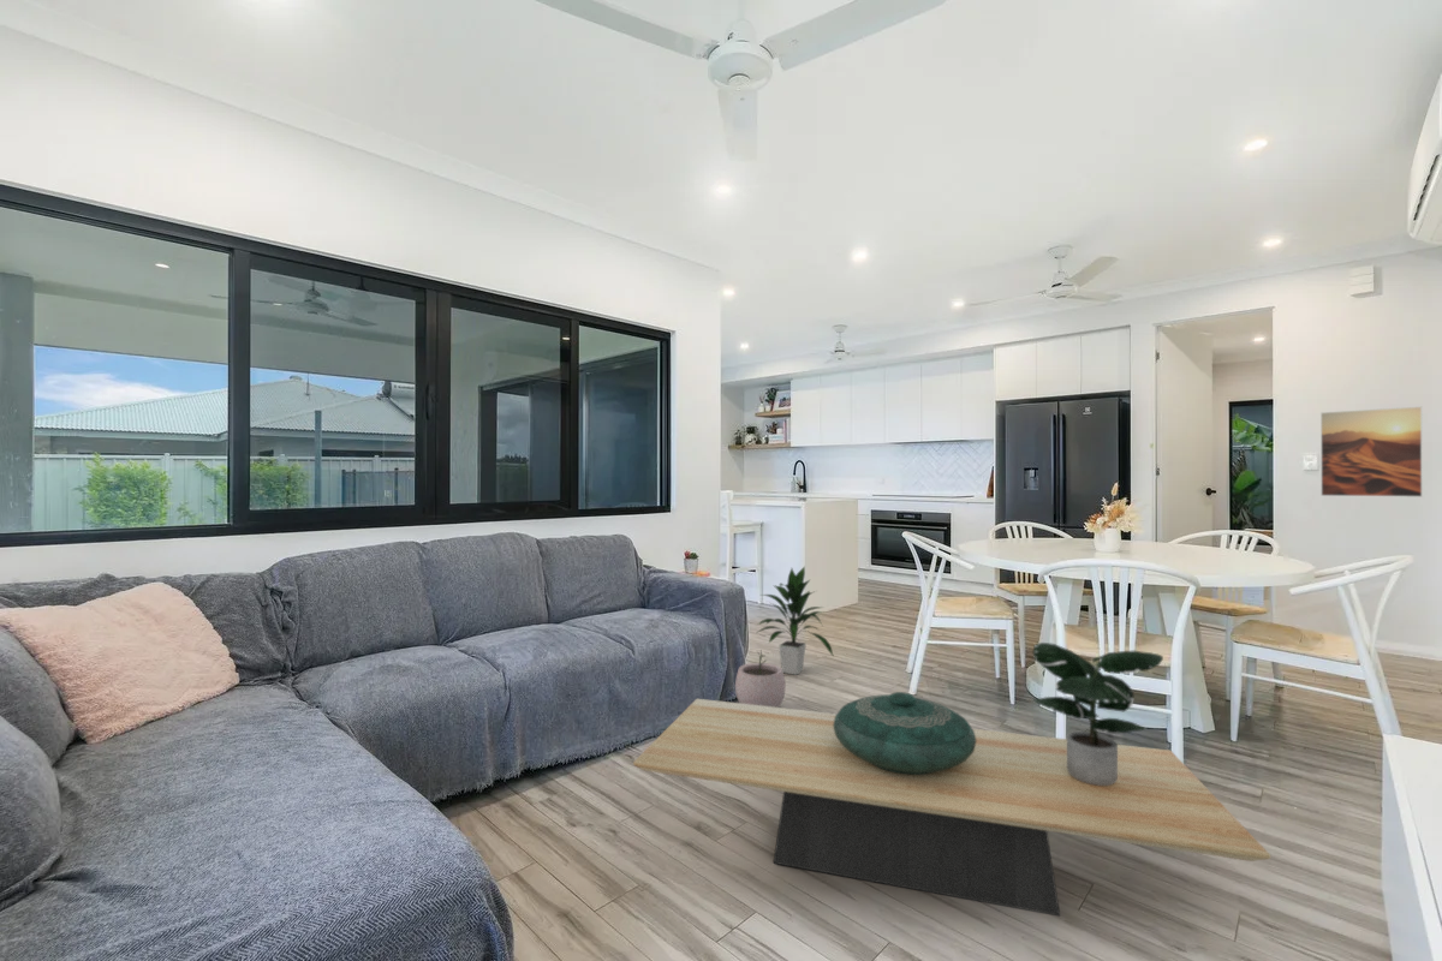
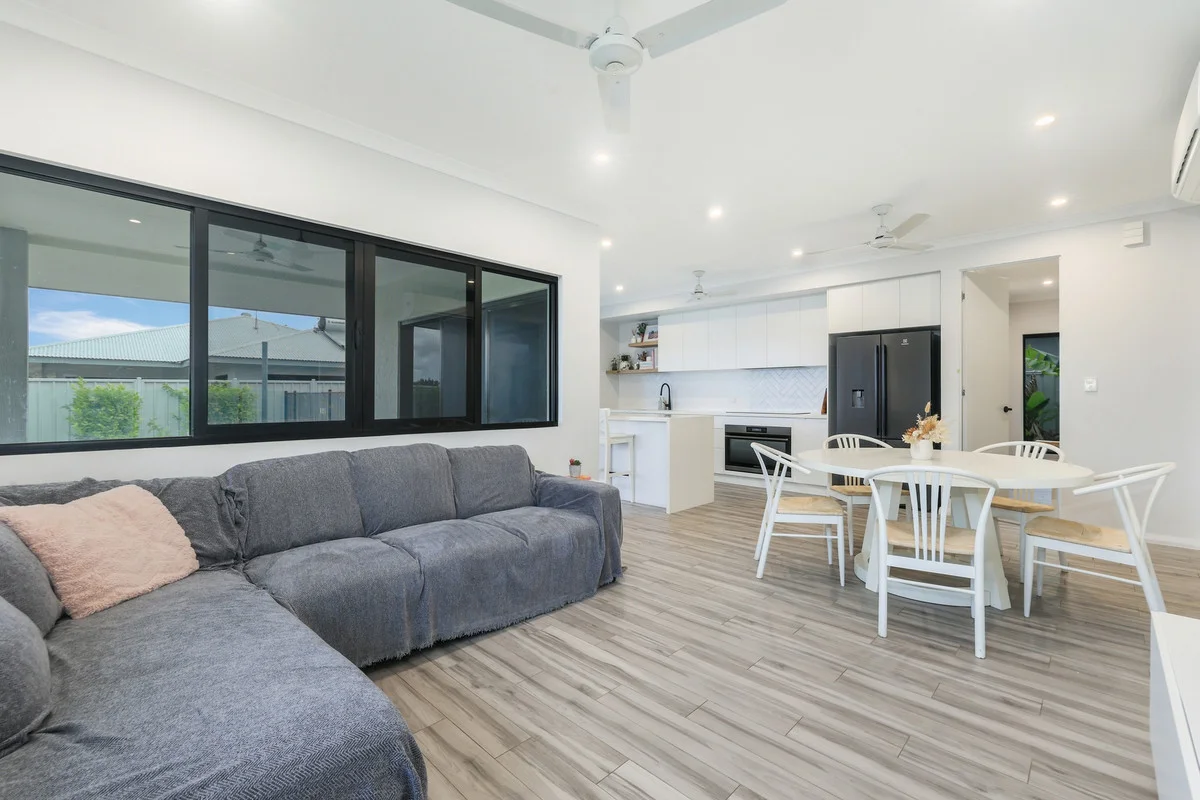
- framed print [1319,406,1424,499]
- coffee table [632,698,1271,917]
- plant pot [734,650,787,708]
- decorative bowl [833,691,976,775]
- indoor plant [757,565,835,676]
- potted plant [1031,641,1164,786]
